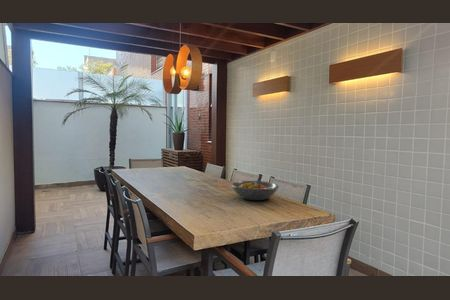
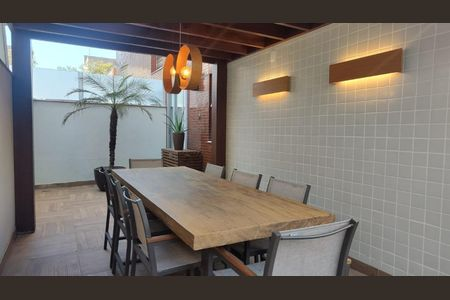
- fruit bowl [230,180,280,201]
